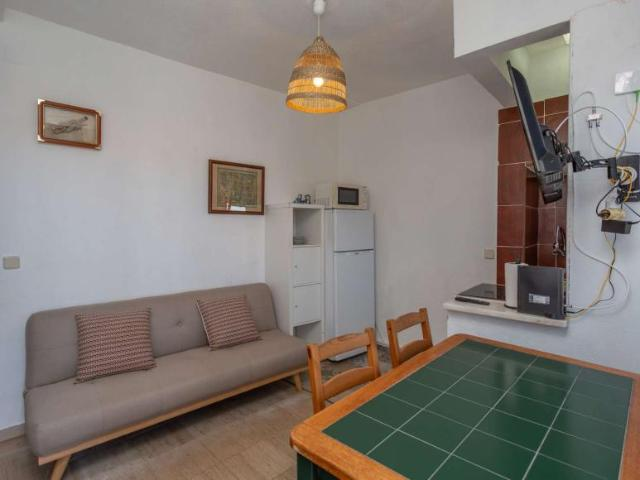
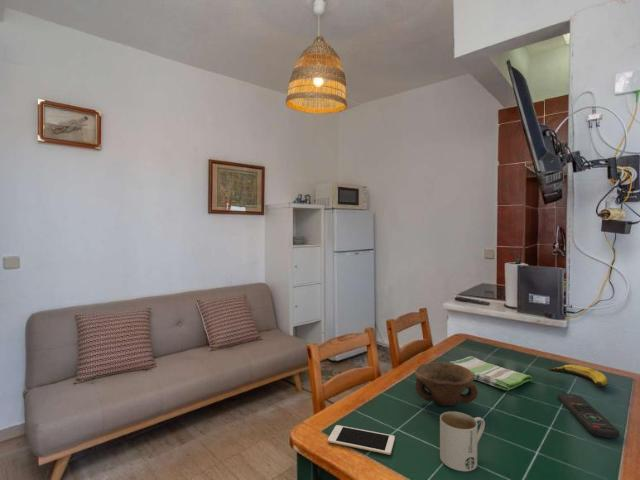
+ bowl [414,361,479,407]
+ mug [439,411,486,472]
+ cell phone [327,424,396,456]
+ banana [548,364,608,388]
+ remote control [557,393,620,439]
+ dish towel [449,355,533,391]
